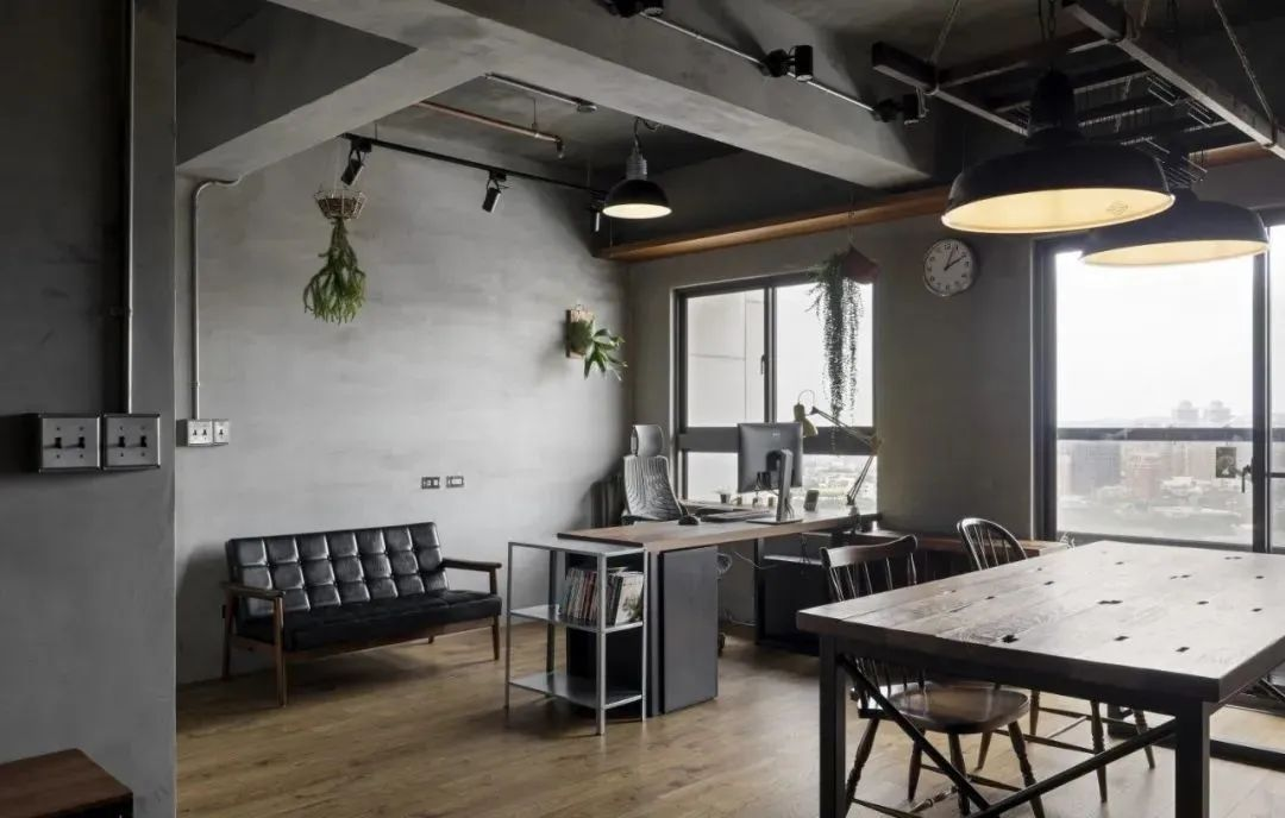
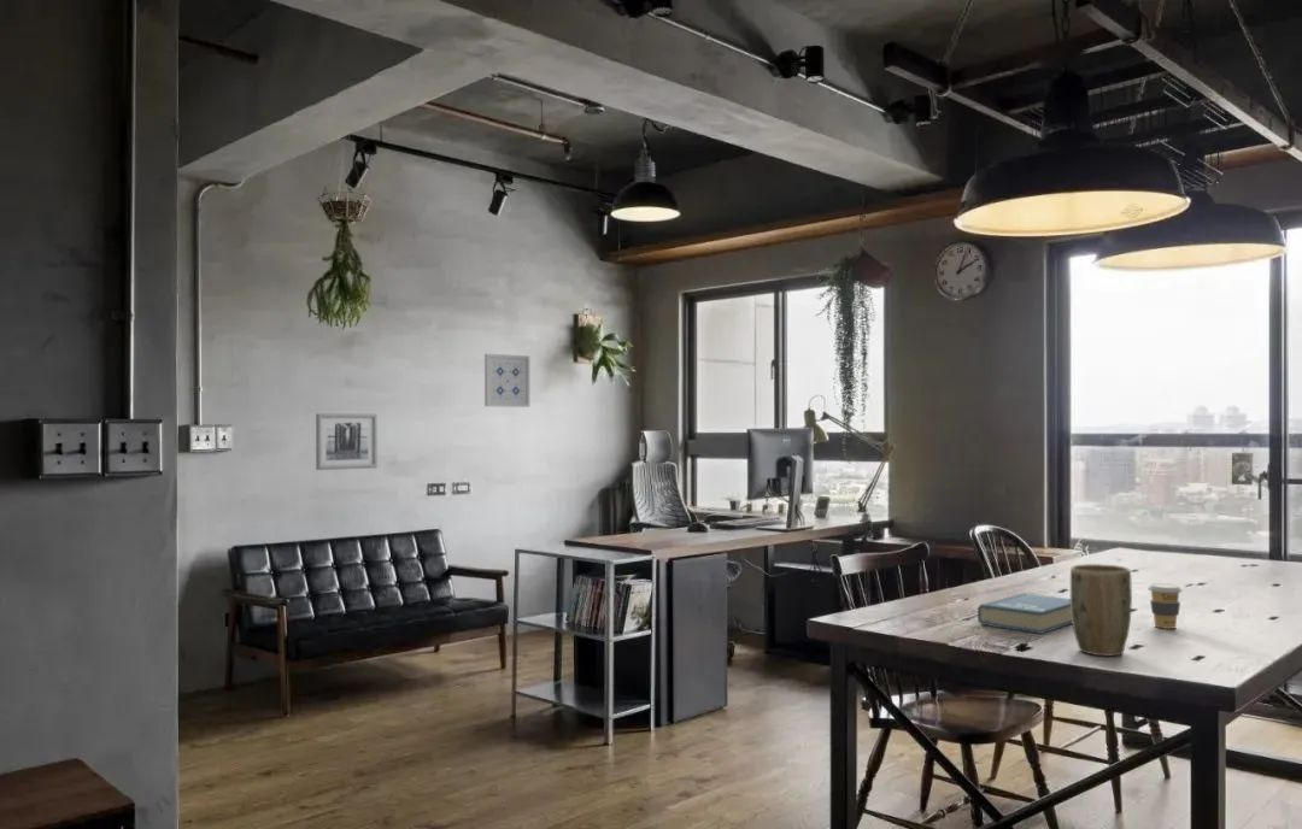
+ wall art [315,412,379,471]
+ book [976,592,1073,635]
+ coffee cup [1146,582,1184,630]
+ wall art [483,353,530,408]
+ plant pot [1069,563,1133,657]
